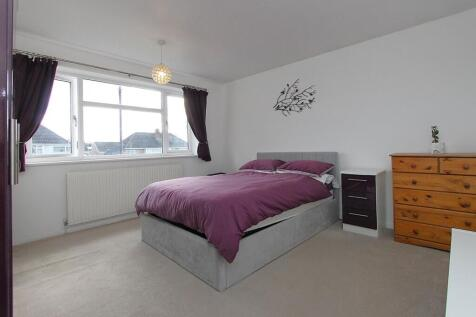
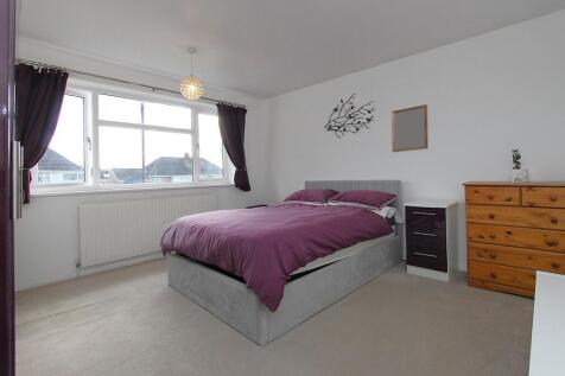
+ home mirror [391,103,430,153]
